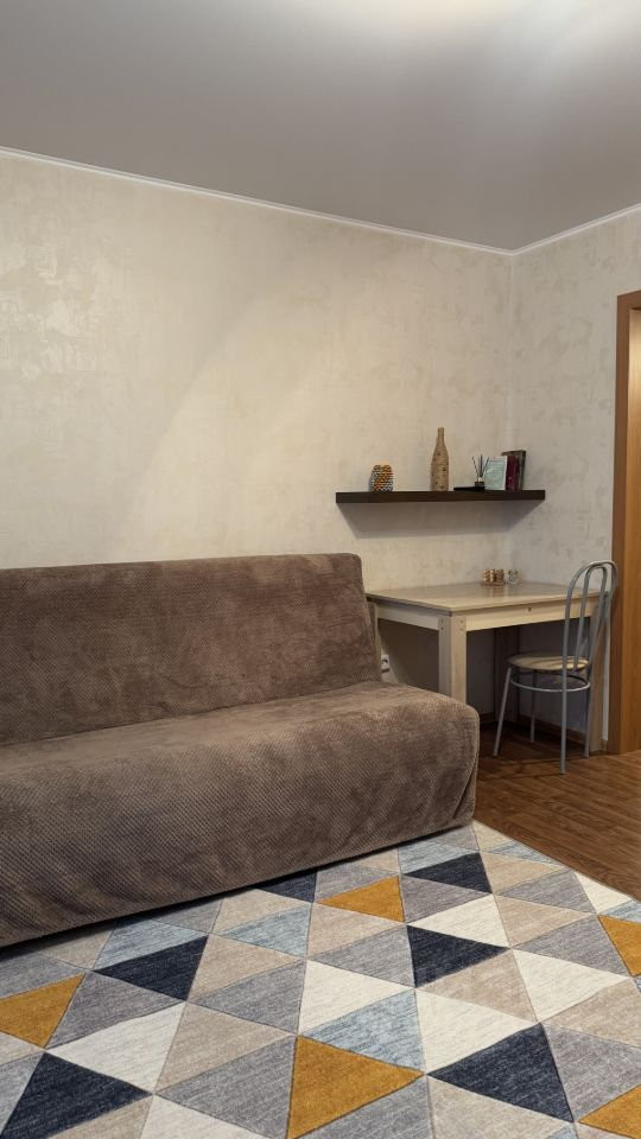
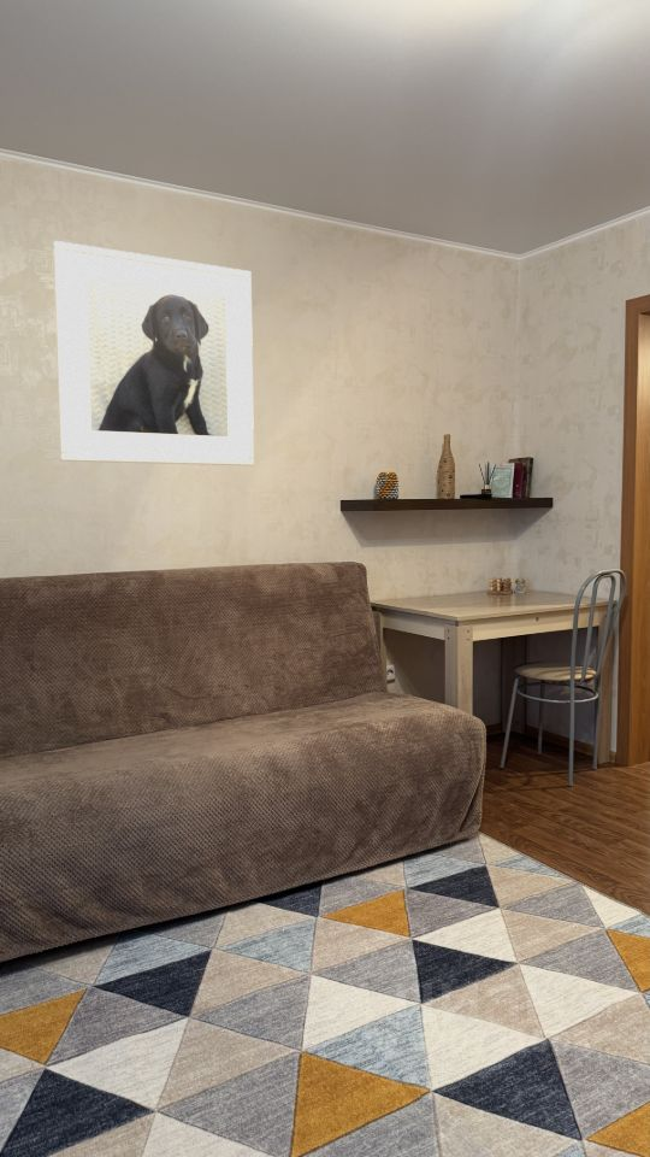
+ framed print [52,240,255,466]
